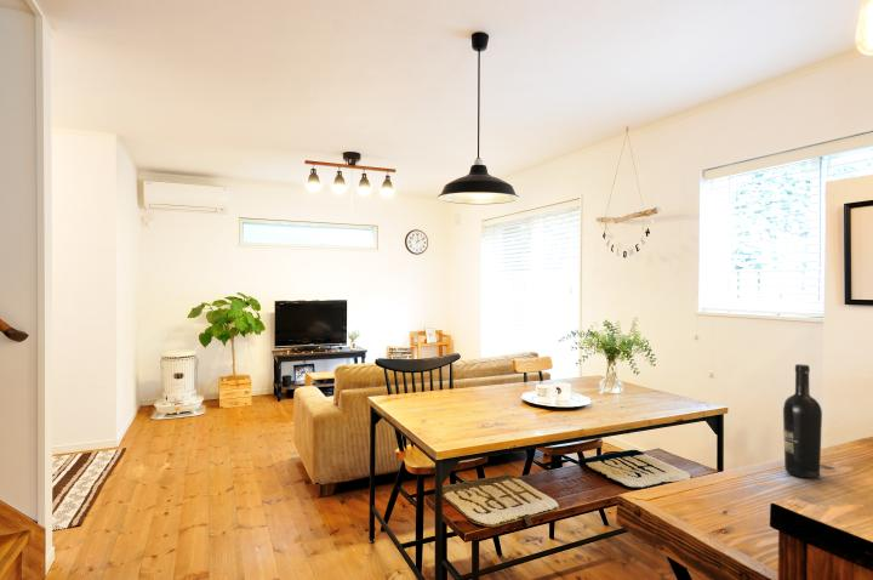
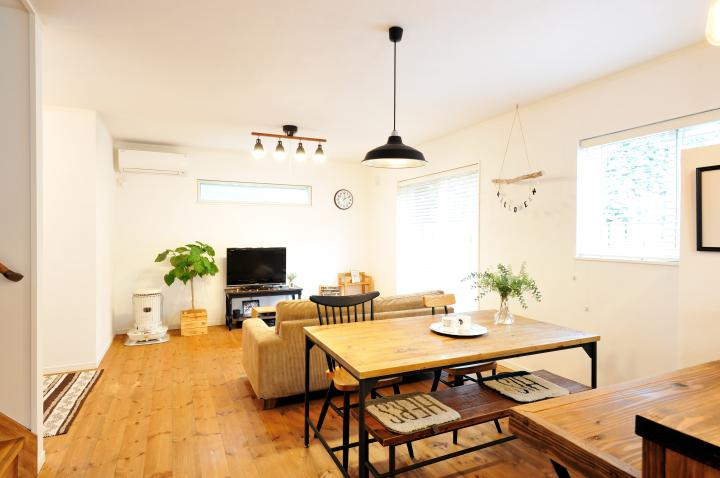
- wine bottle [782,363,823,479]
